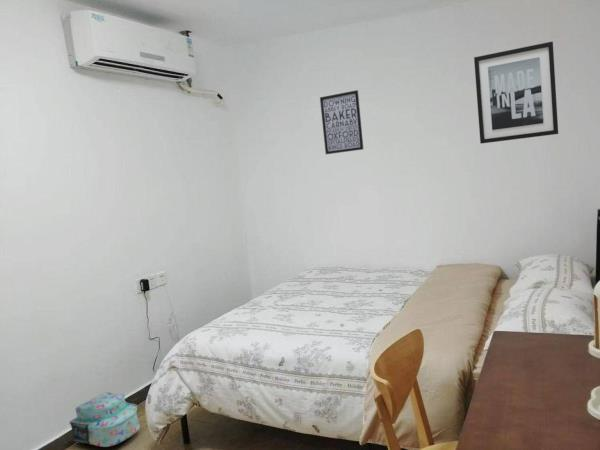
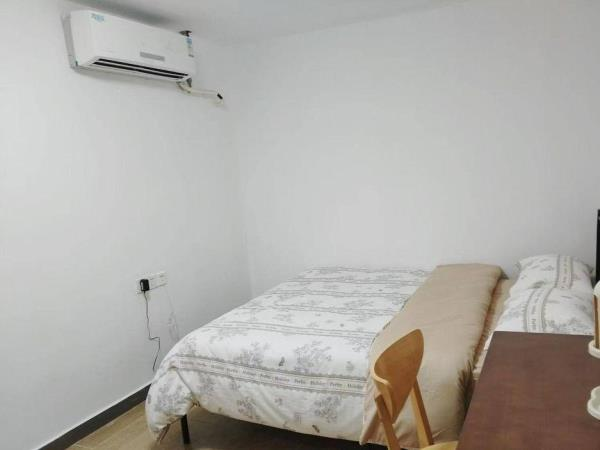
- wall art [473,41,559,145]
- wall art [319,89,364,155]
- backpack [68,392,141,448]
